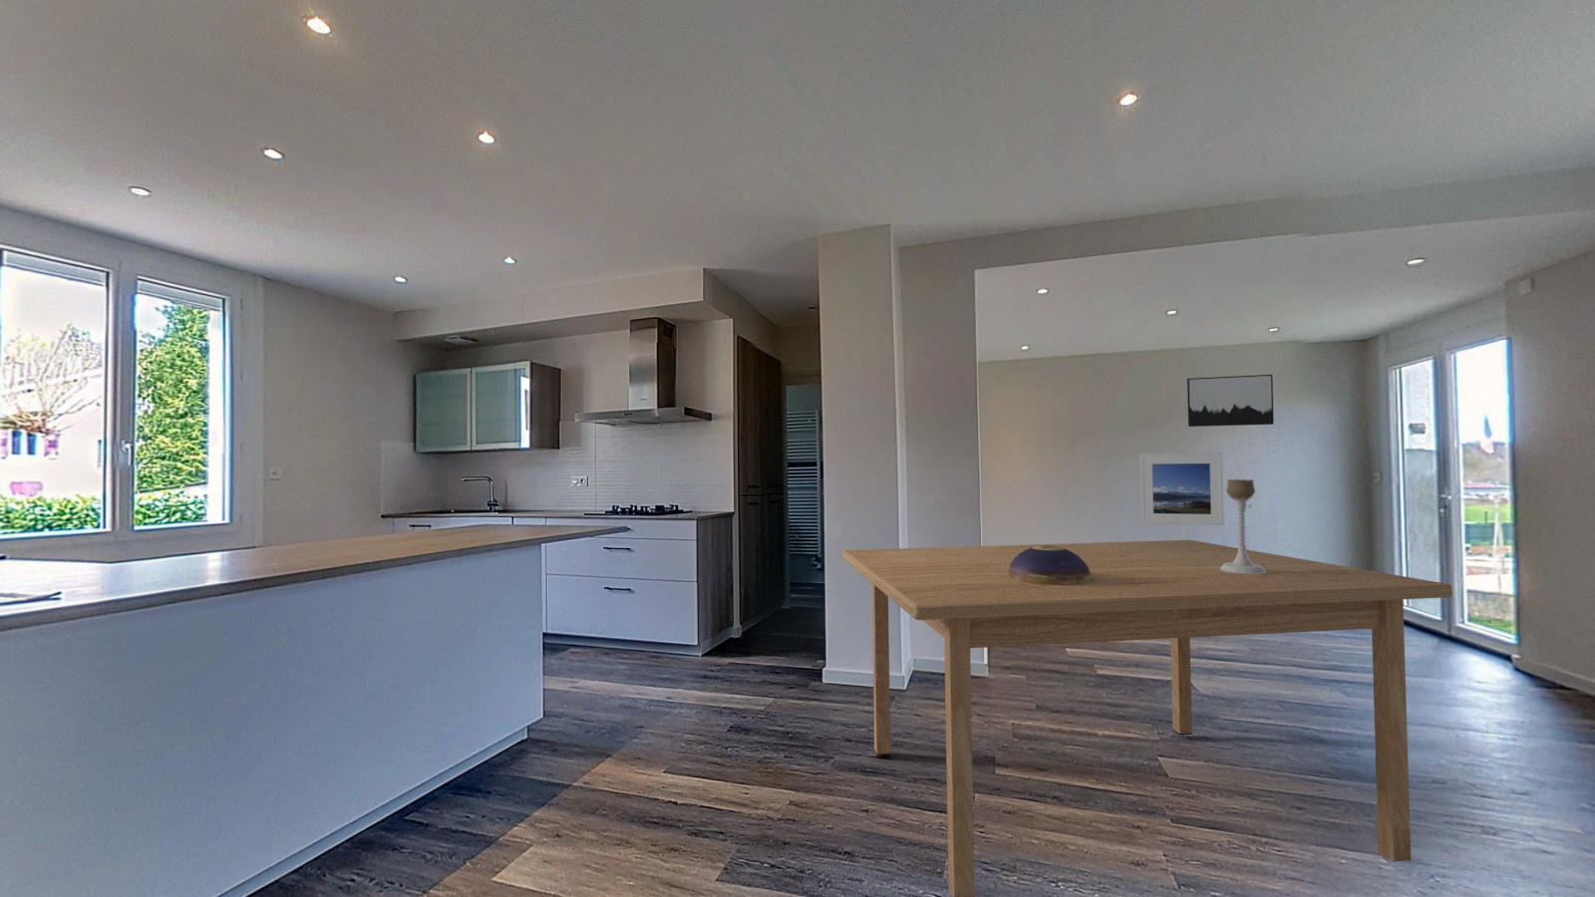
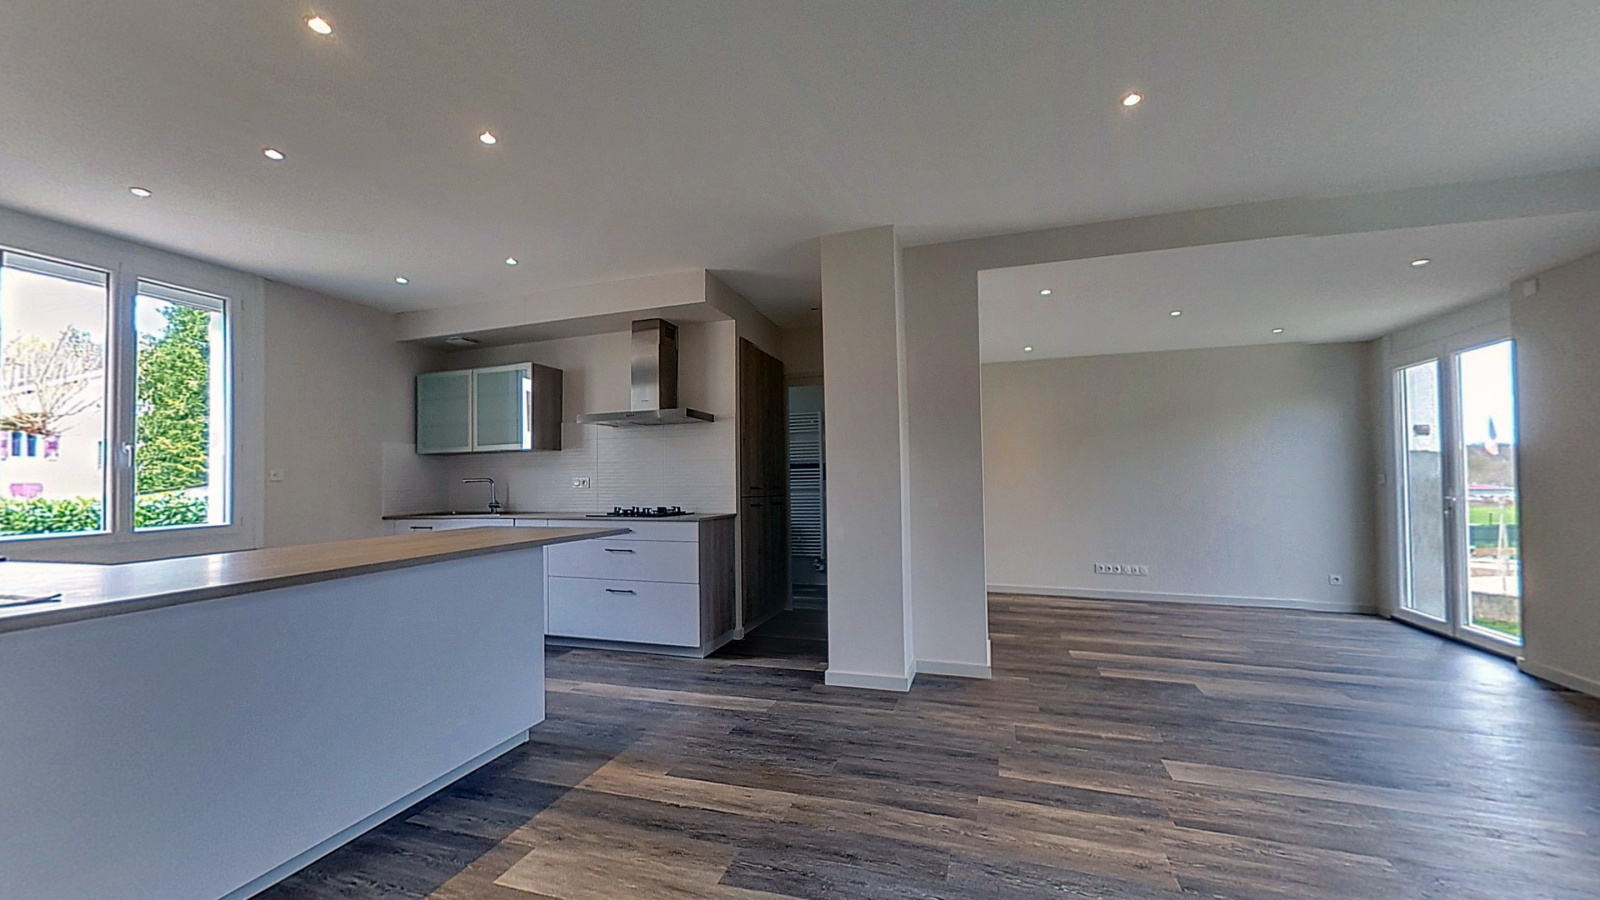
- table [841,539,1454,897]
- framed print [1139,451,1225,526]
- candle holder [1220,479,1266,574]
- decorative bowl [1008,545,1091,585]
- wall art [1186,373,1275,427]
